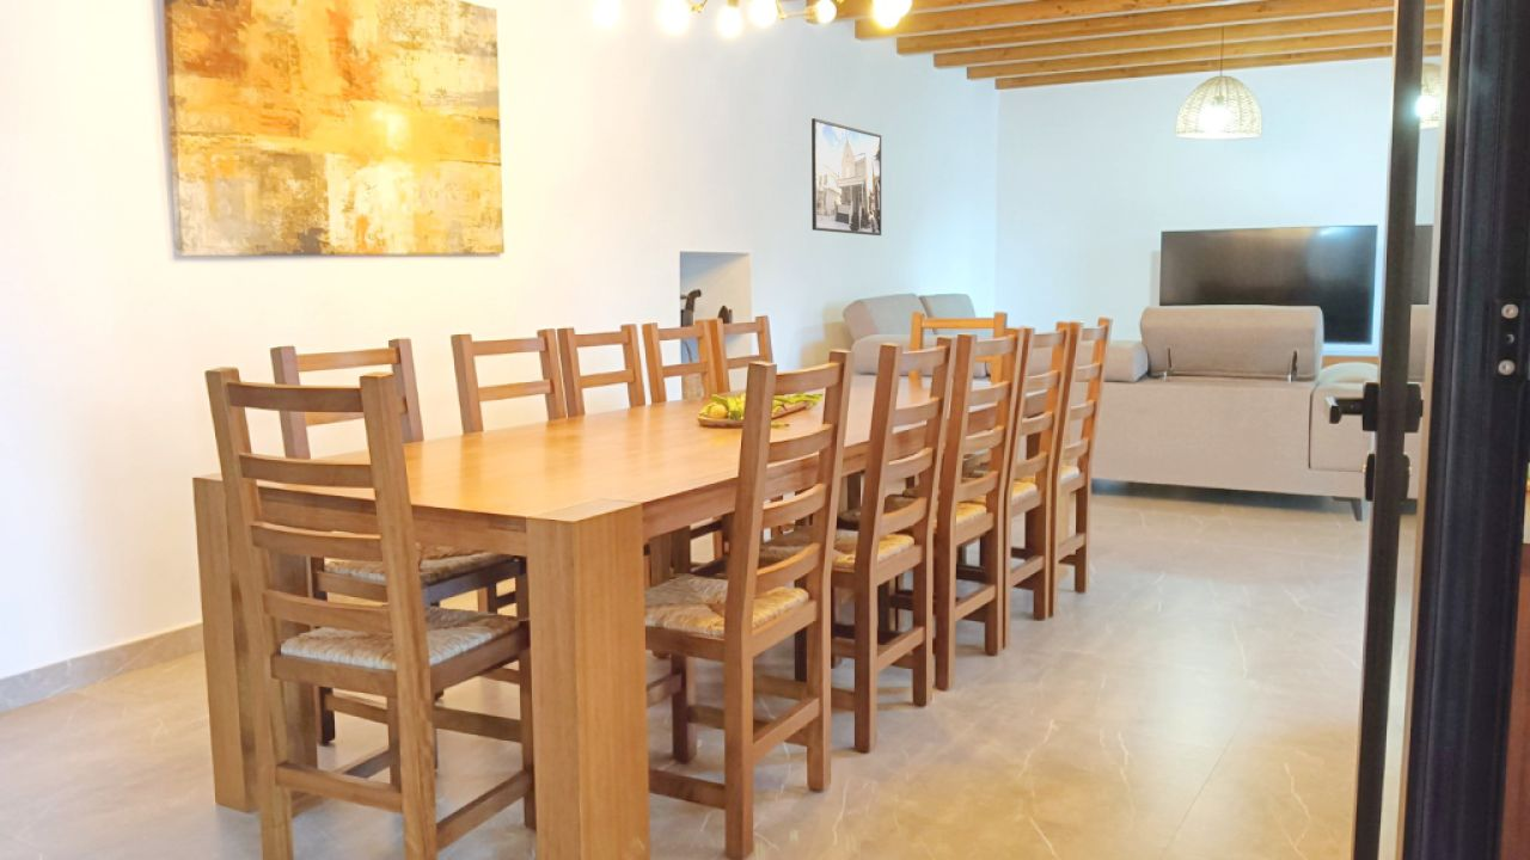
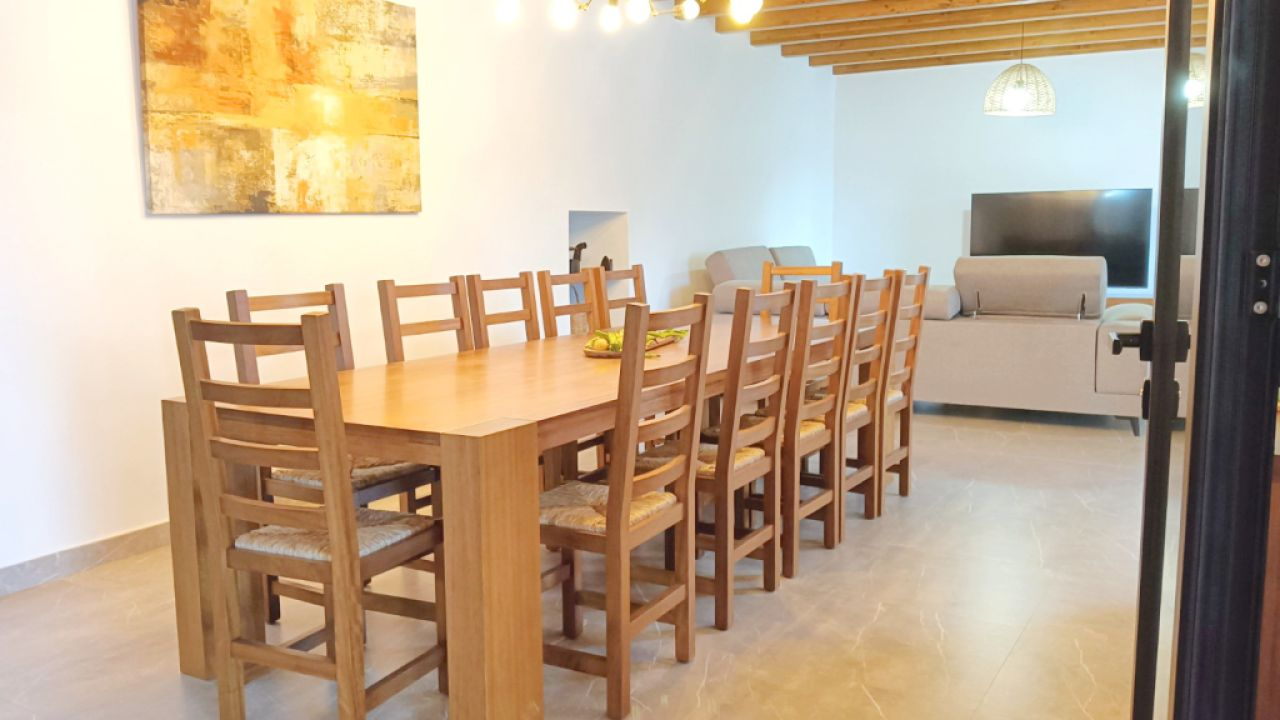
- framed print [810,117,882,236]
